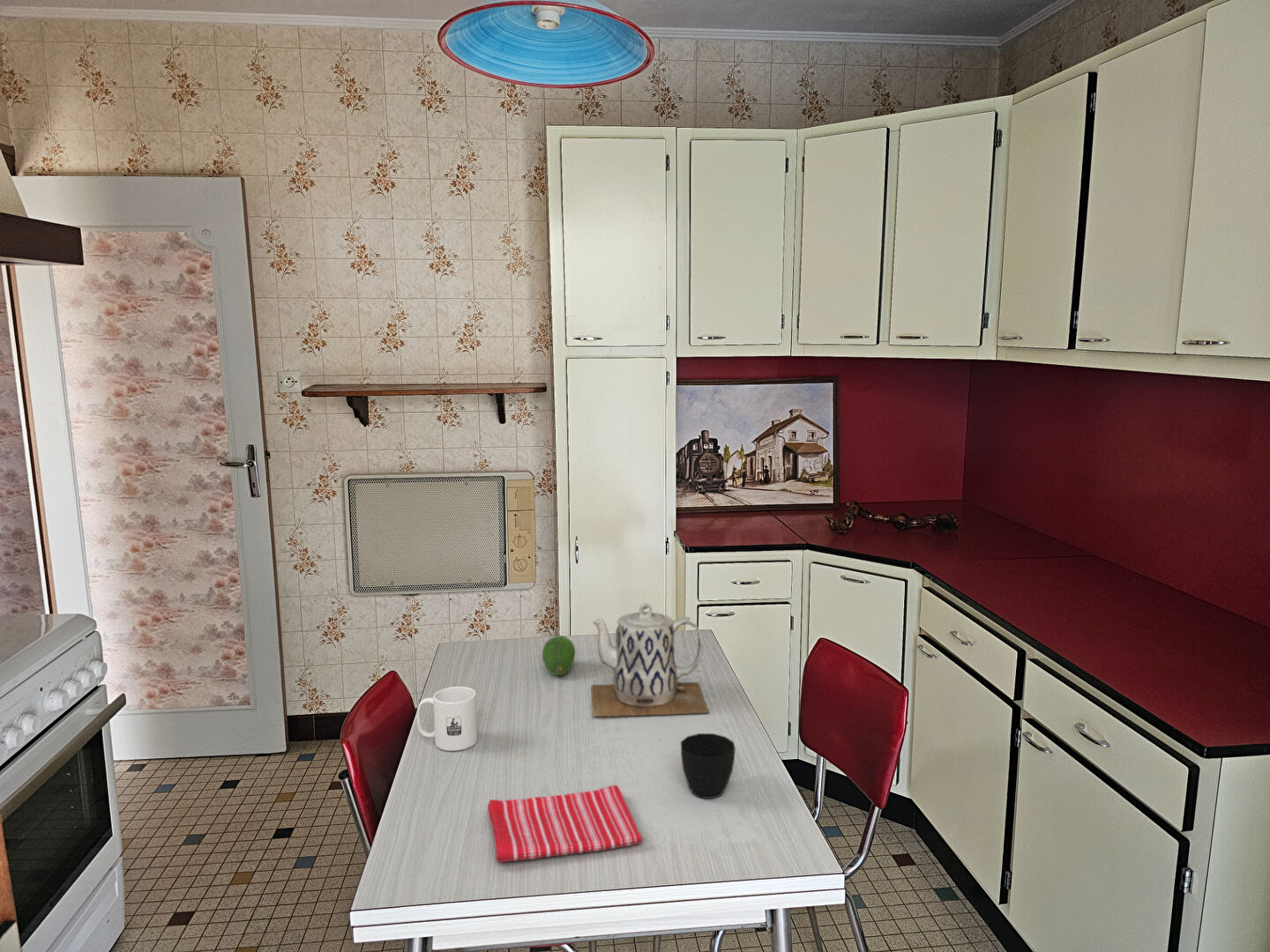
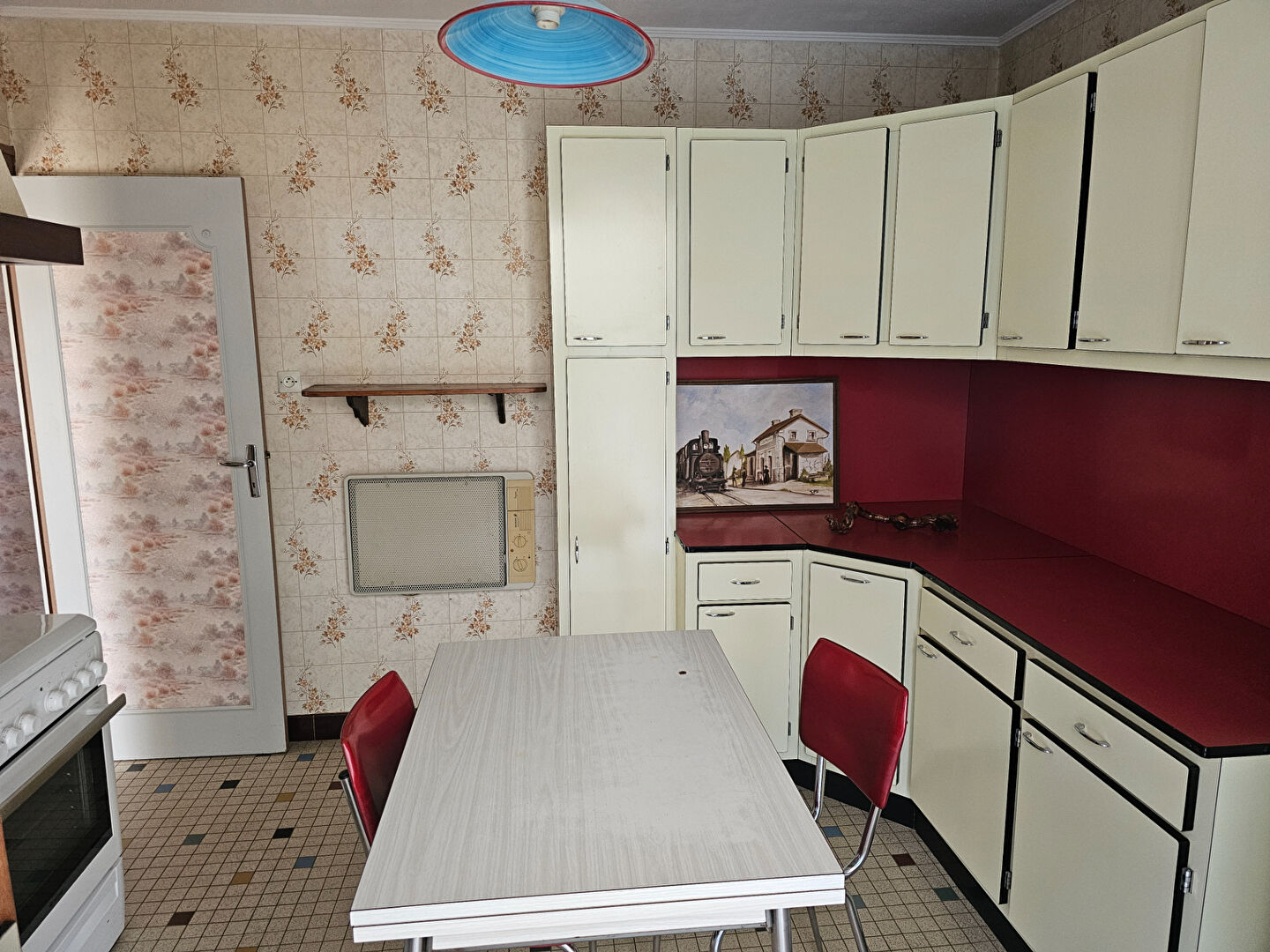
- mug [416,686,478,752]
- dish towel [487,785,644,864]
- cup [680,733,736,800]
- teapot [590,602,710,718]
- fruit [542,635,576,677]
